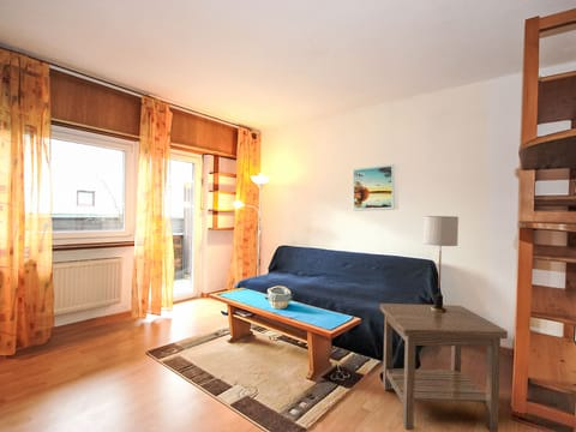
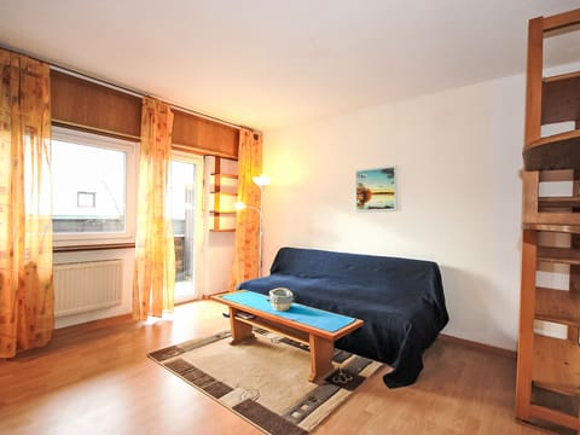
- table lamp [424,215,460,312]
- side table [379,302,509,432]
